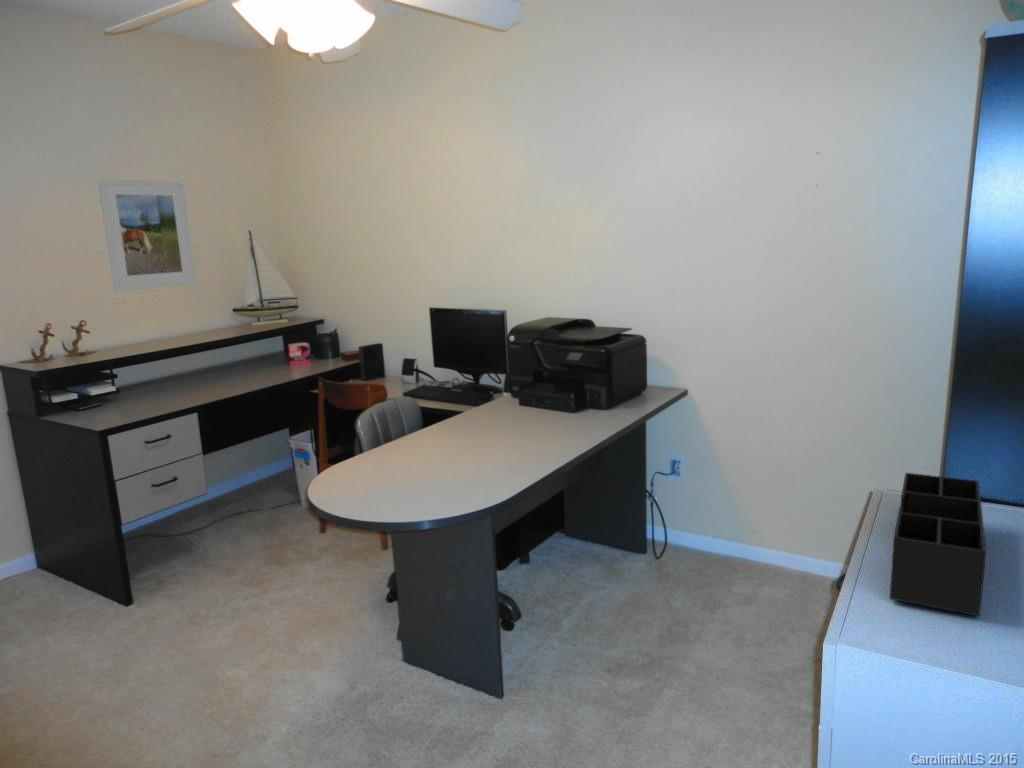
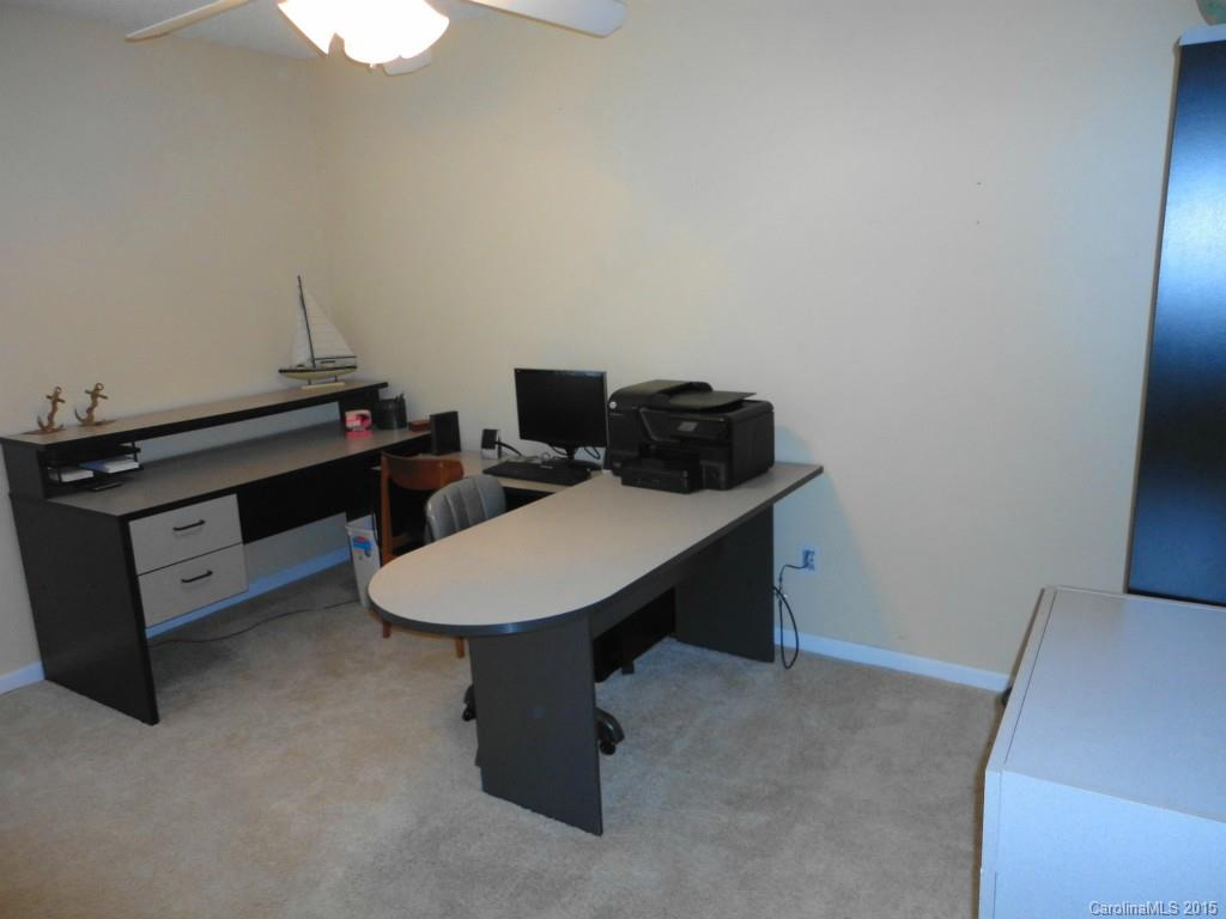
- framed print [96,178,197,292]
- desk organizer [889,472,987,617]
